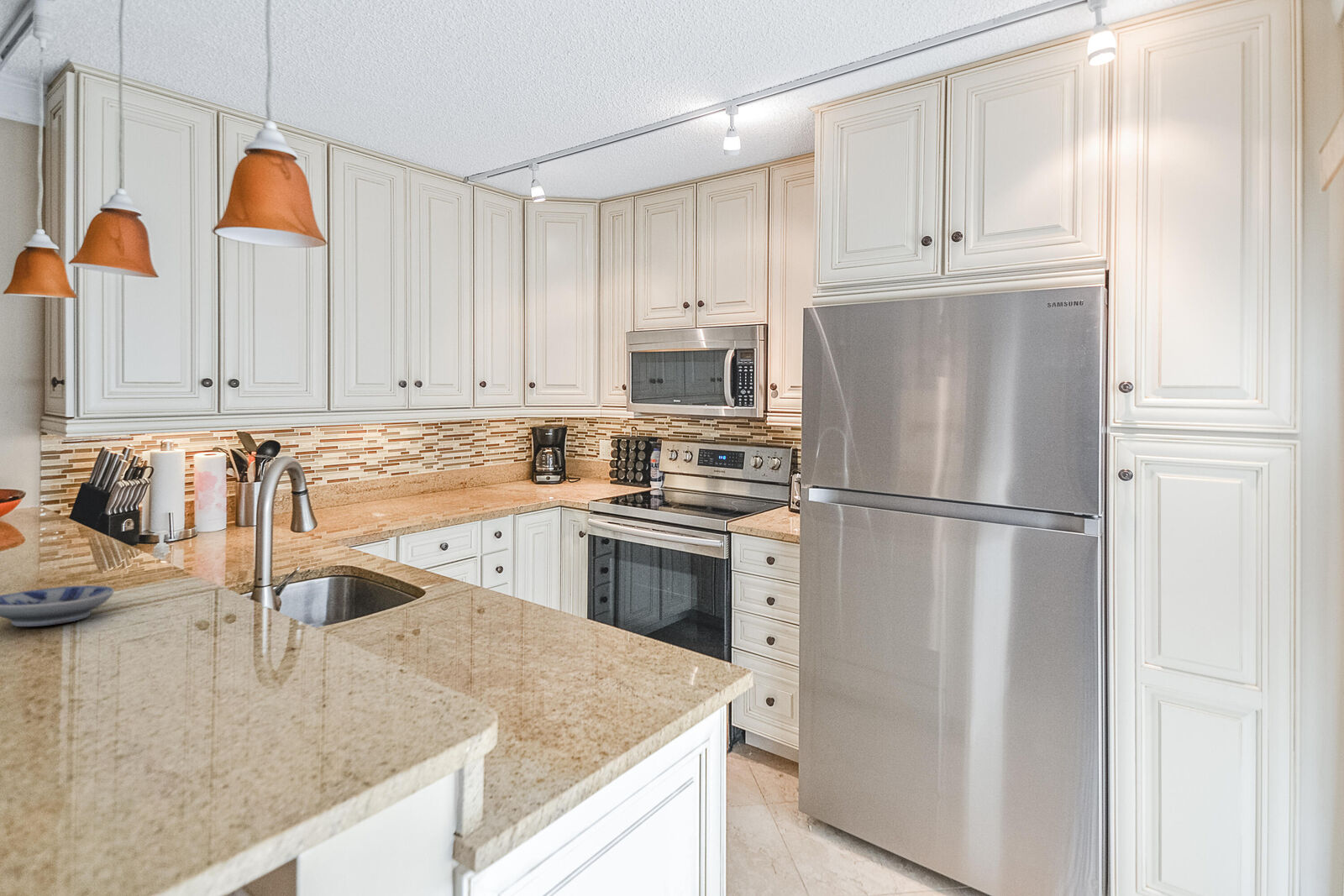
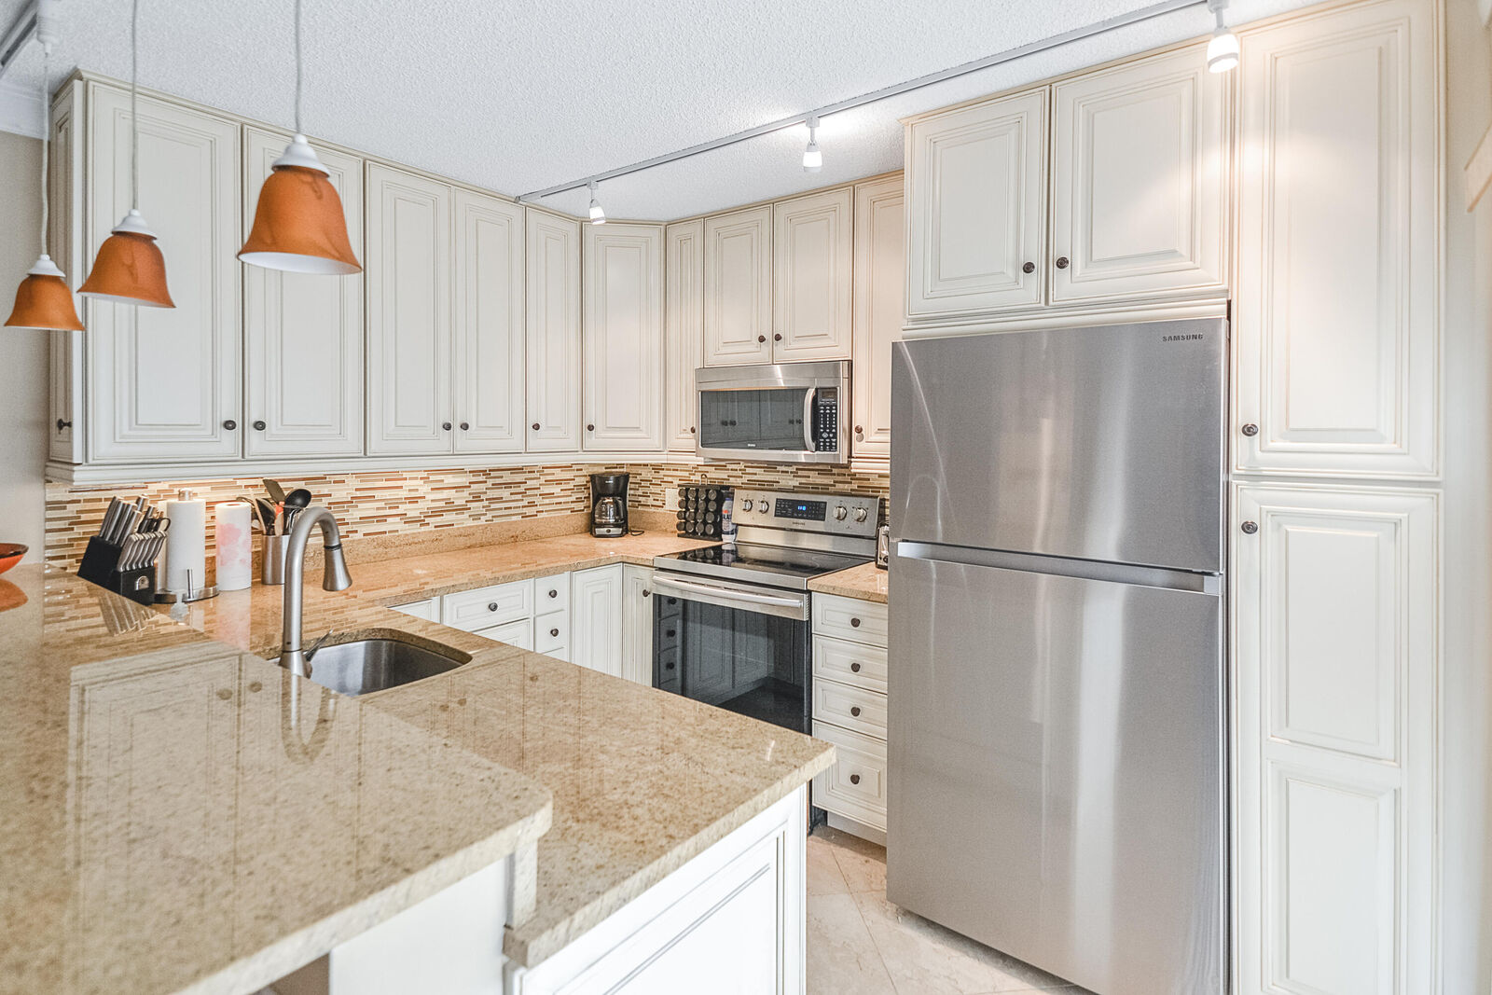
- bowl [0,584,115,627]
